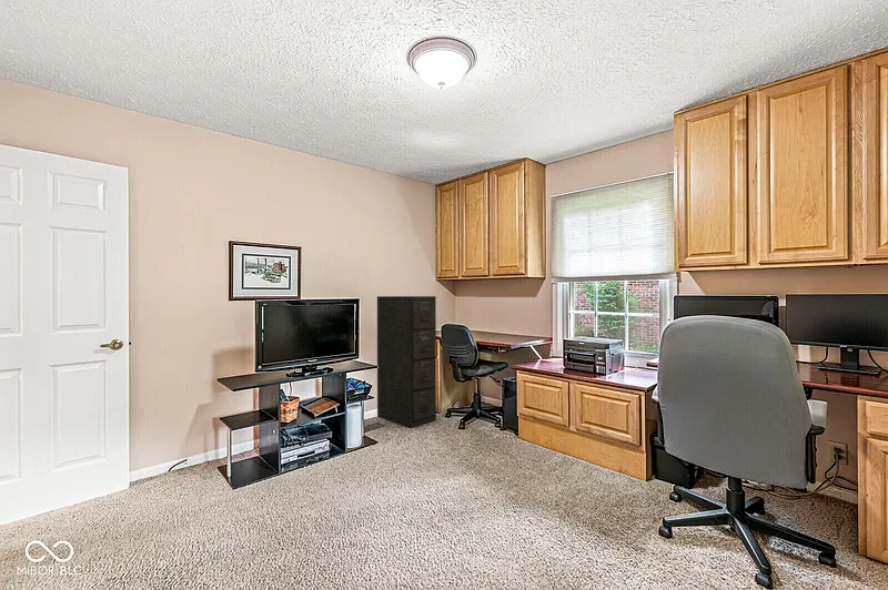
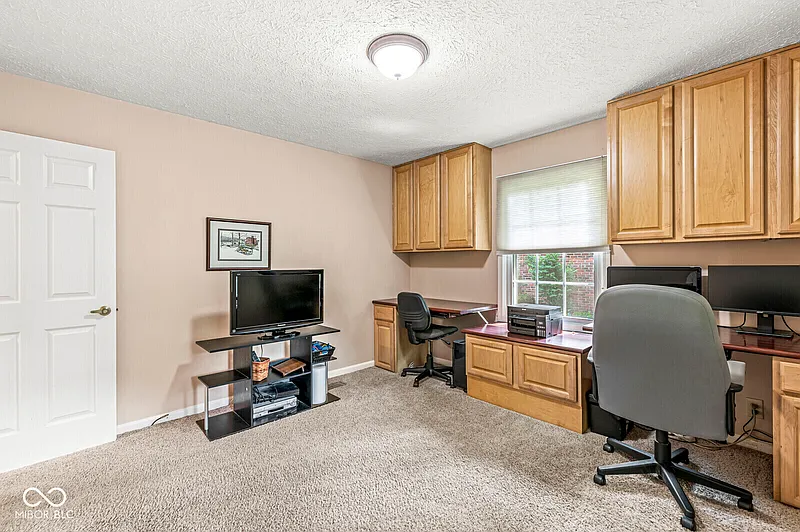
- filing cabinet [376,295,437,429]
